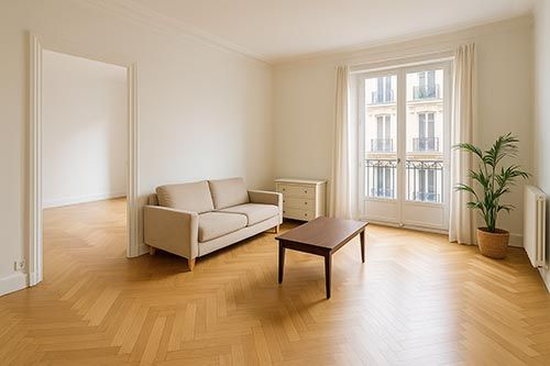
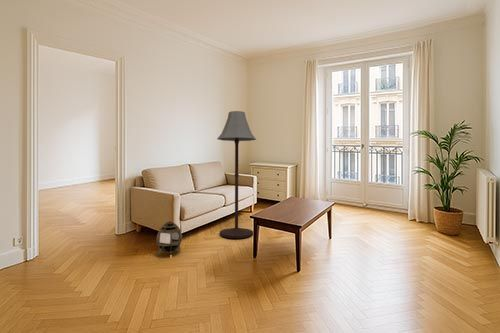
+ floor lamp [216,110,257,239]
+ lantern [156,220,183,256]
